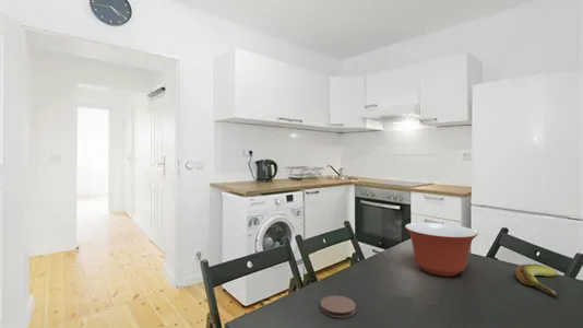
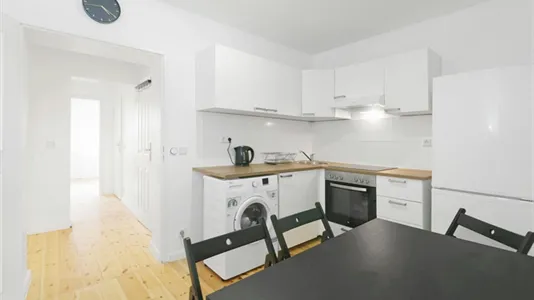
- banana [514,263,560,297]
- mixing bowl [404,221,479,277]
- coaster [320,294,357,319]
